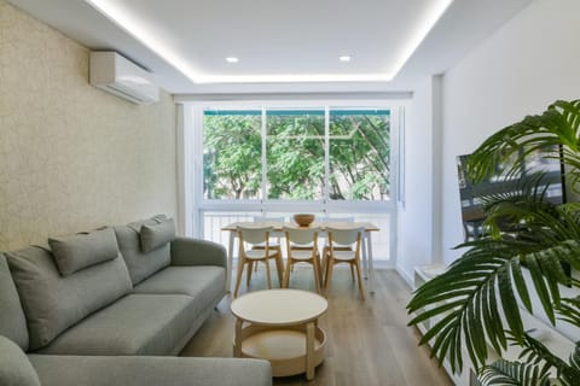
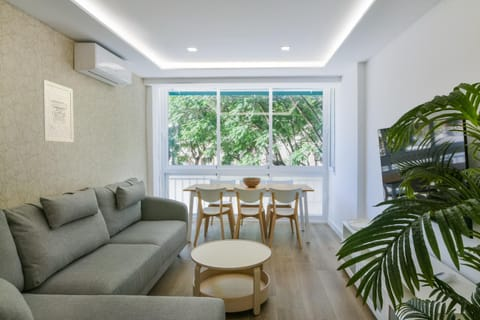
+ wall art [42,79,75,143]
